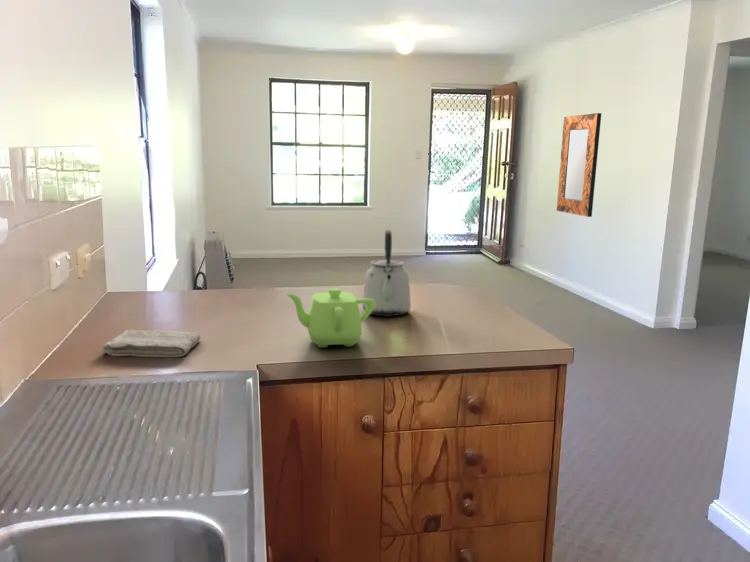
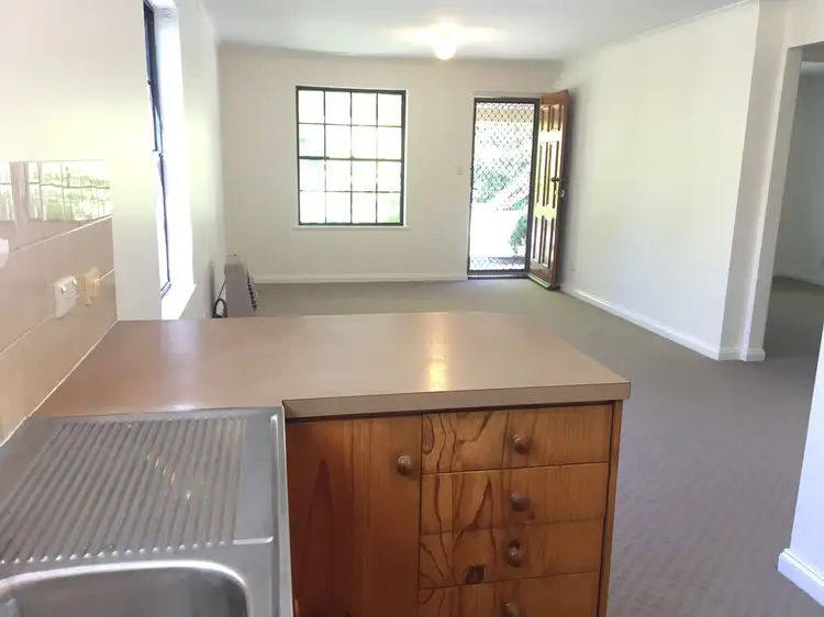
- home mirror [556,112,602,218]
- kettle [361,229,412,318]
- washcloth [101,329,202,358]
- teapot [285,287,375,348]
